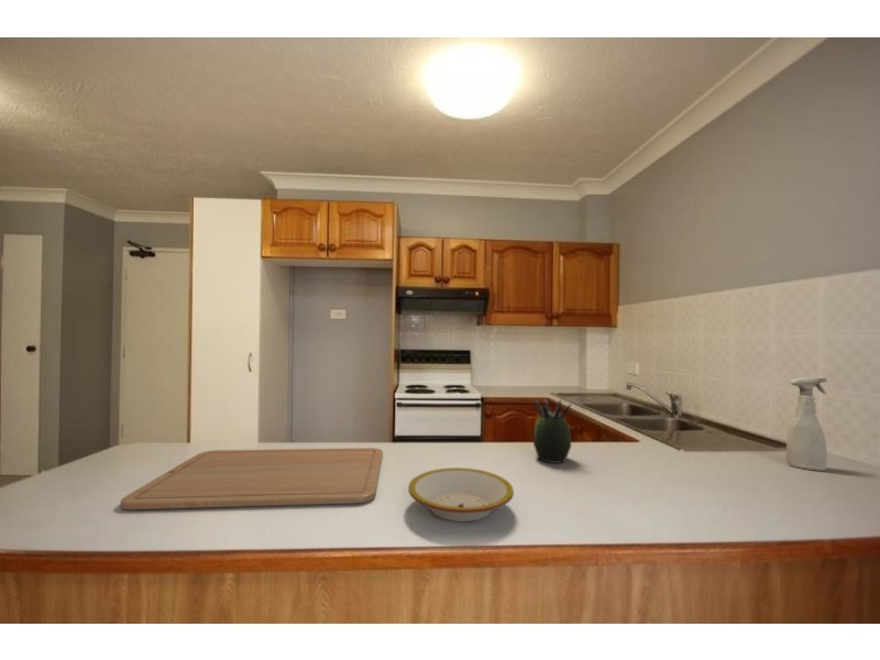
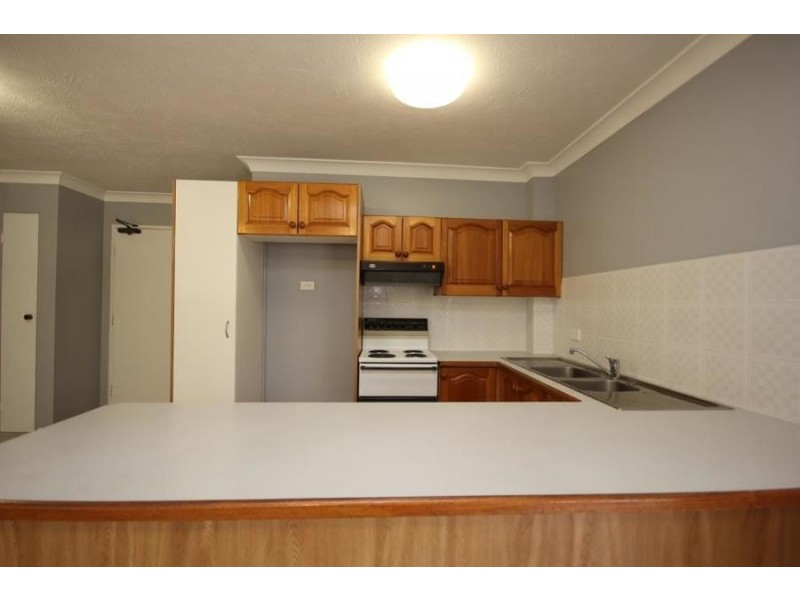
- succulent plant [531,397,573,464]
- bowl [407,466,515,522]
- chopping board [120,447,384,510]
- spray bottle [785,376,828,472]
